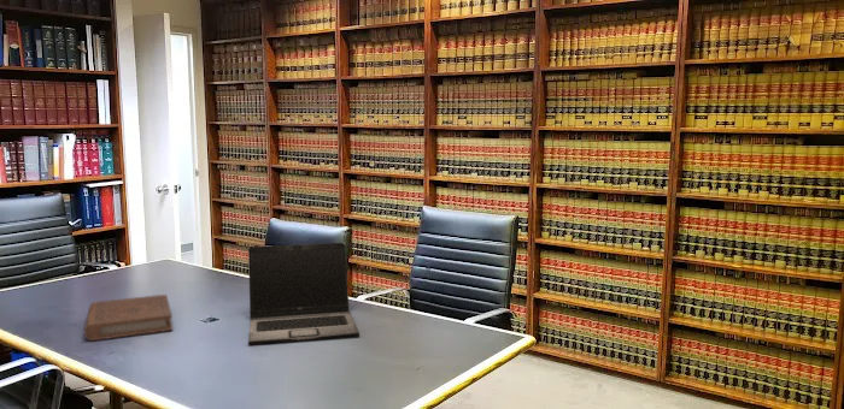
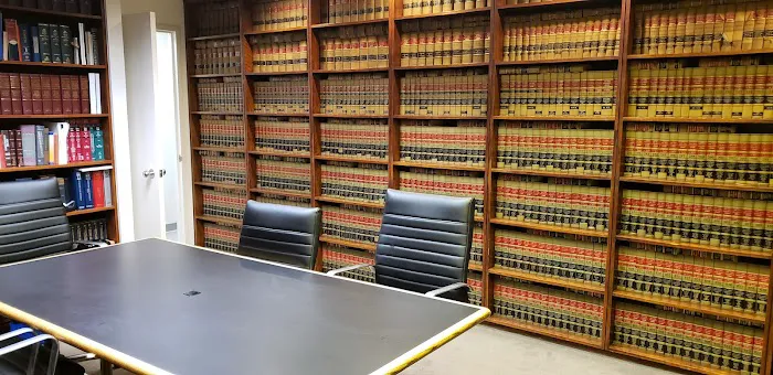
- book [83,294,174,342]
- laptop [247,242,361,346]
